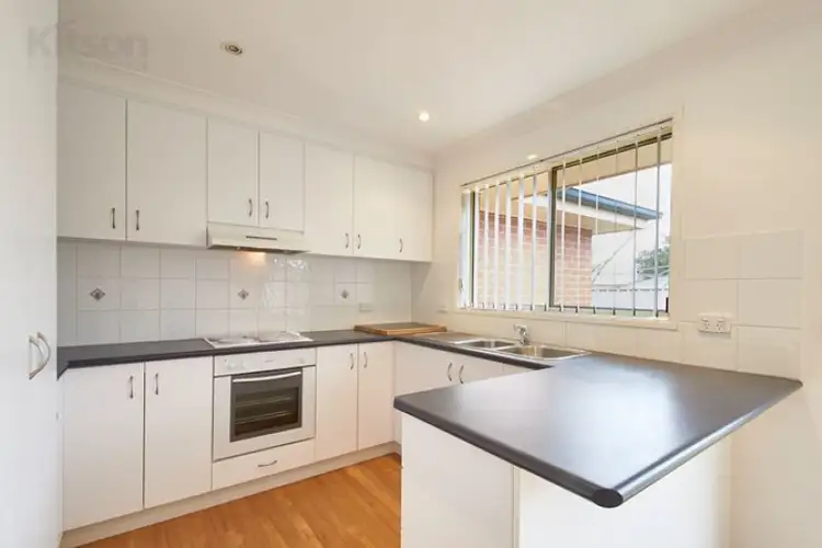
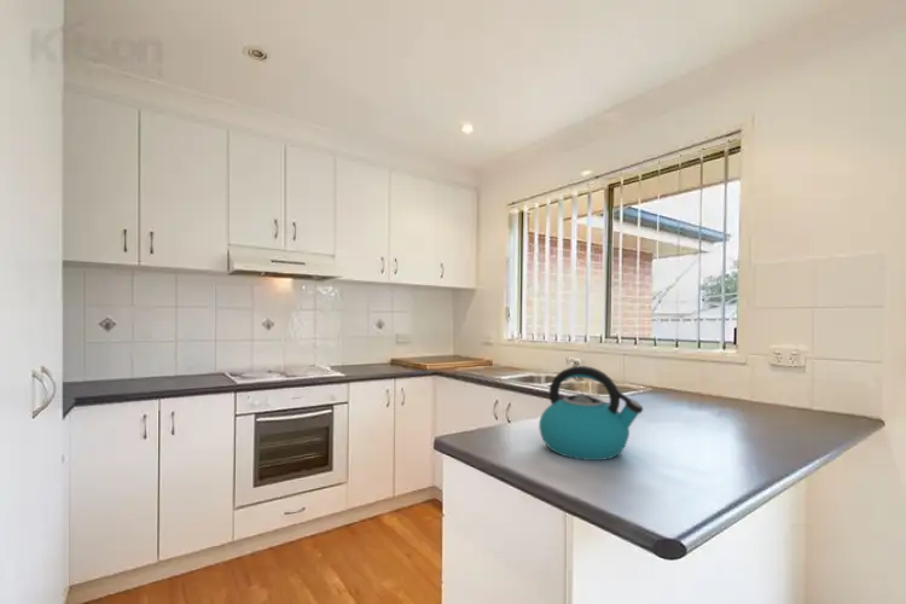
+ kettle [538,365,644,461]
